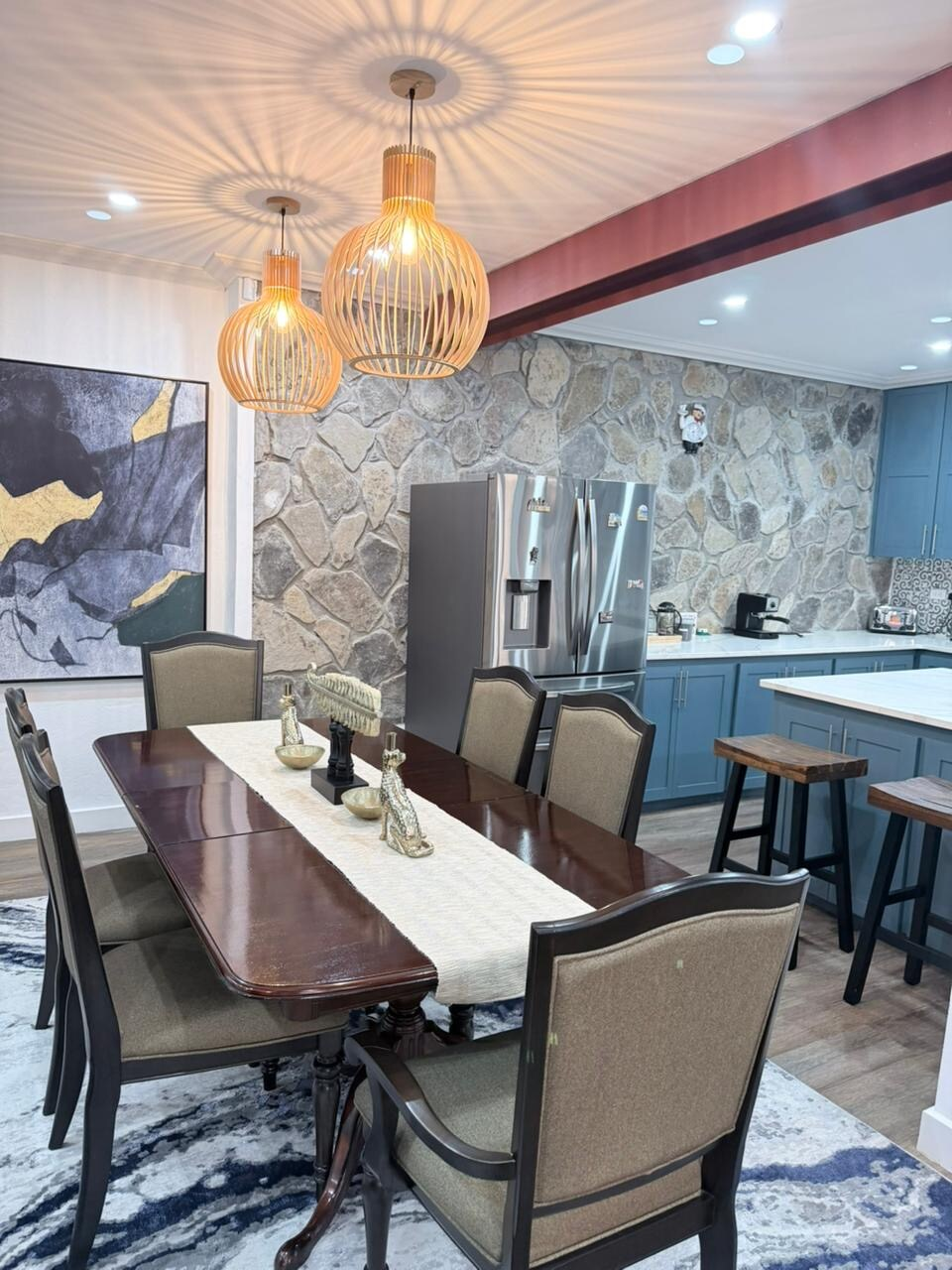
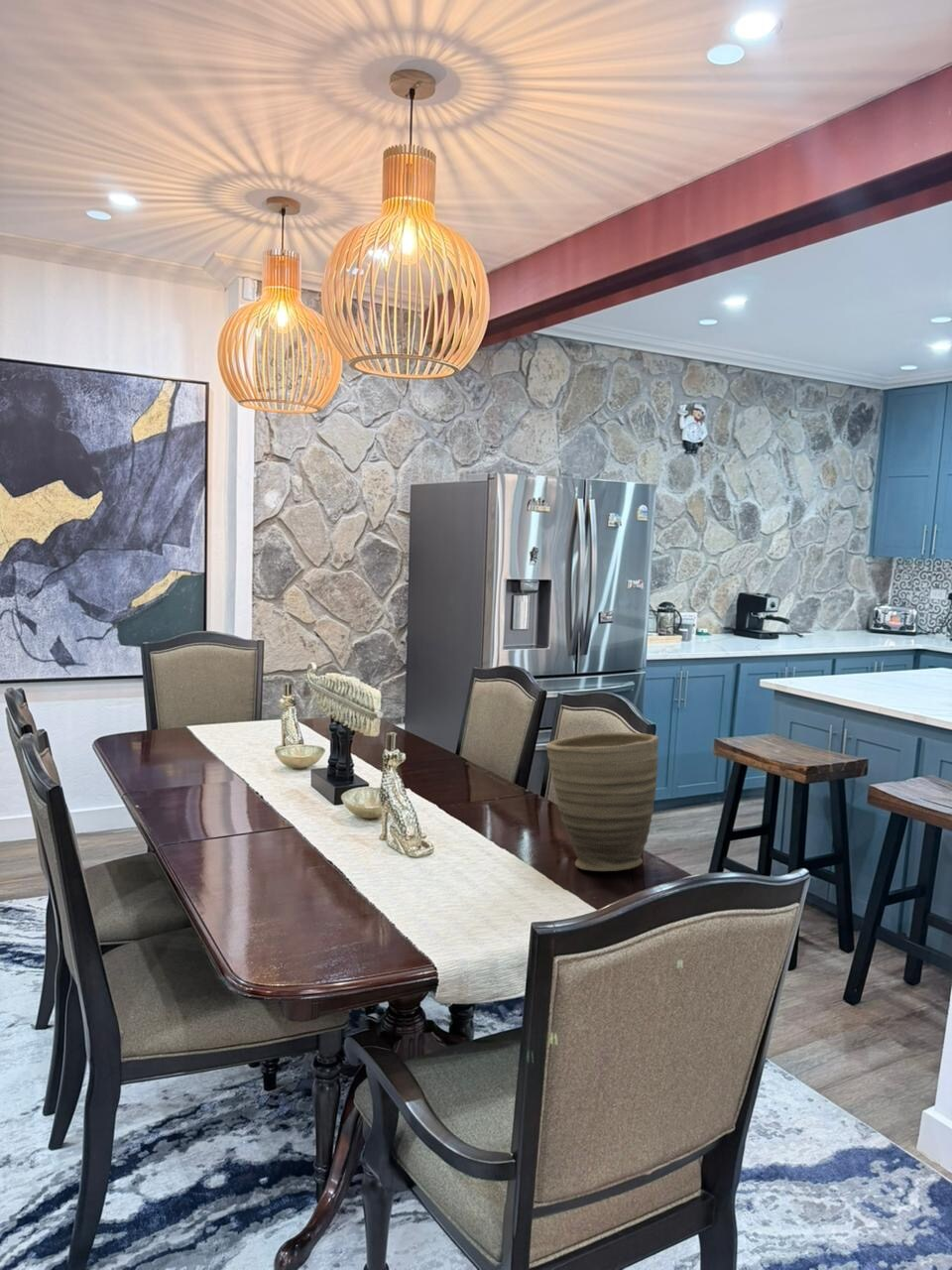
+ vase [544,731,659,872]
